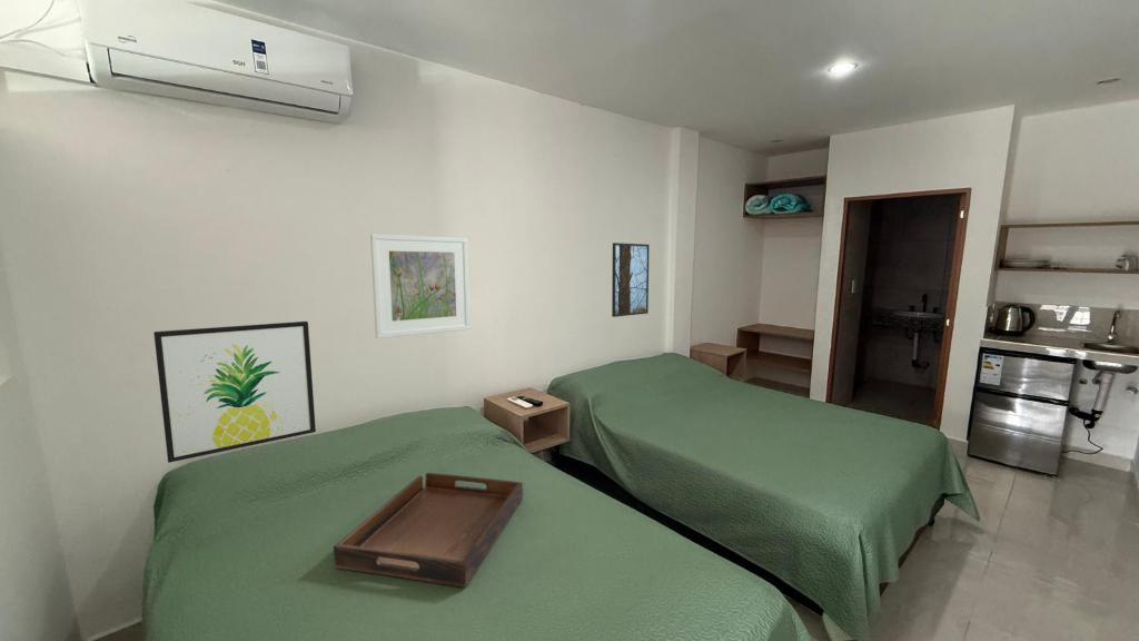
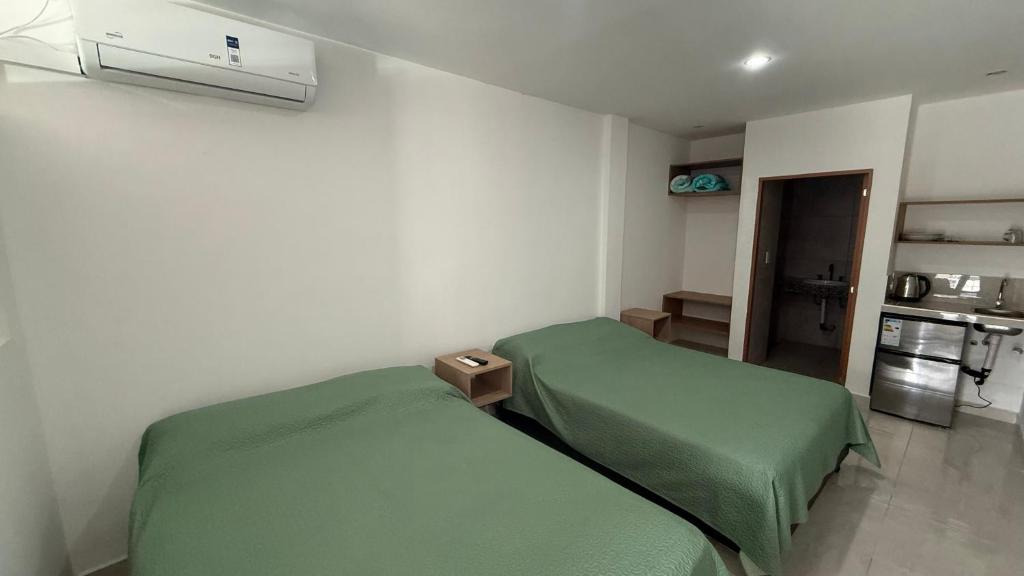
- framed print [611,241,651,318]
- serving tray [333,472,524,589]
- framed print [369,233,472,339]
- wall art [152,320,317,464]
